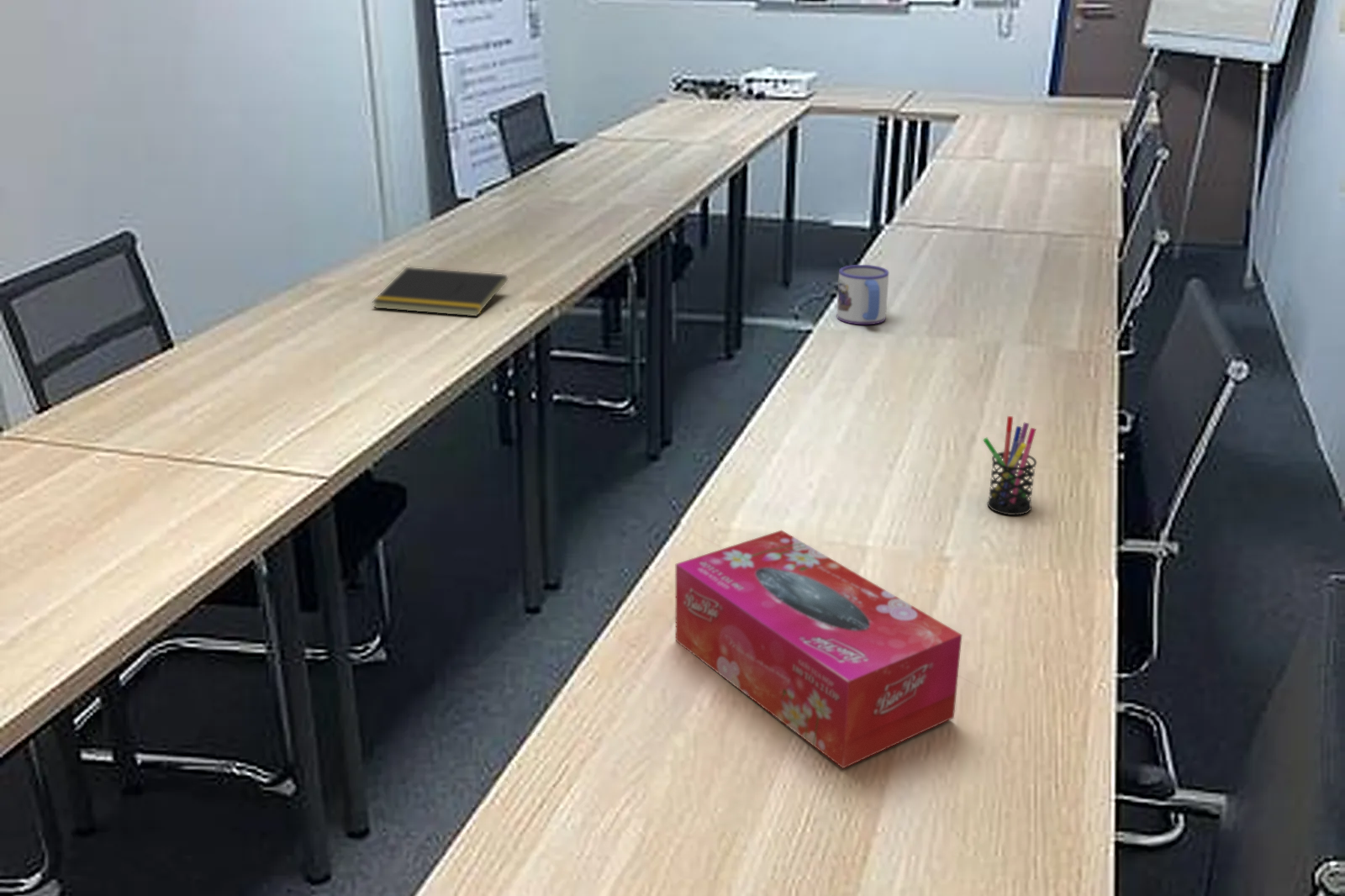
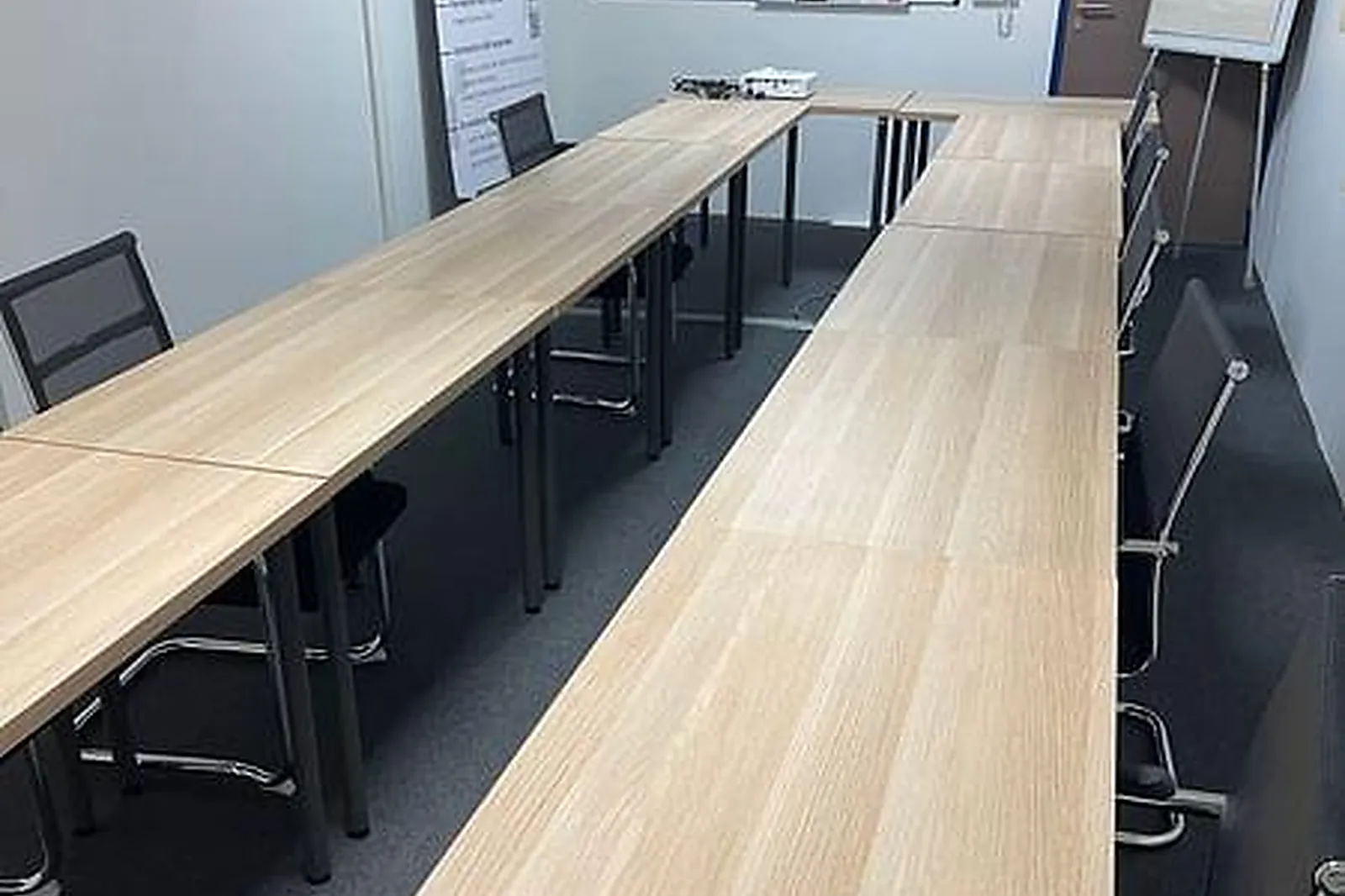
- tissue box [675,530,963,769]
- pen holder [982,415,1037,516]
- notepad [372,266,509,317]
- mug [836,264,889,325]
